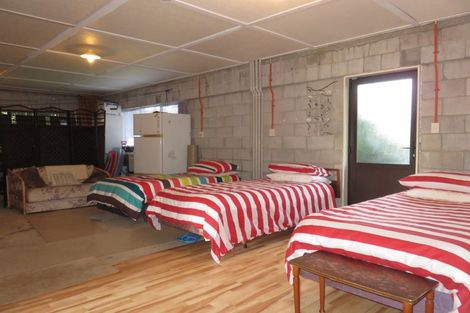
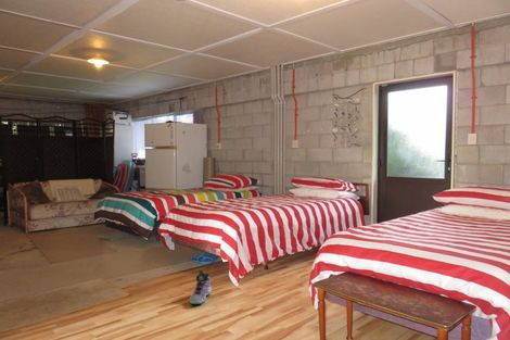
+ sneaker [189,268,213,305]
